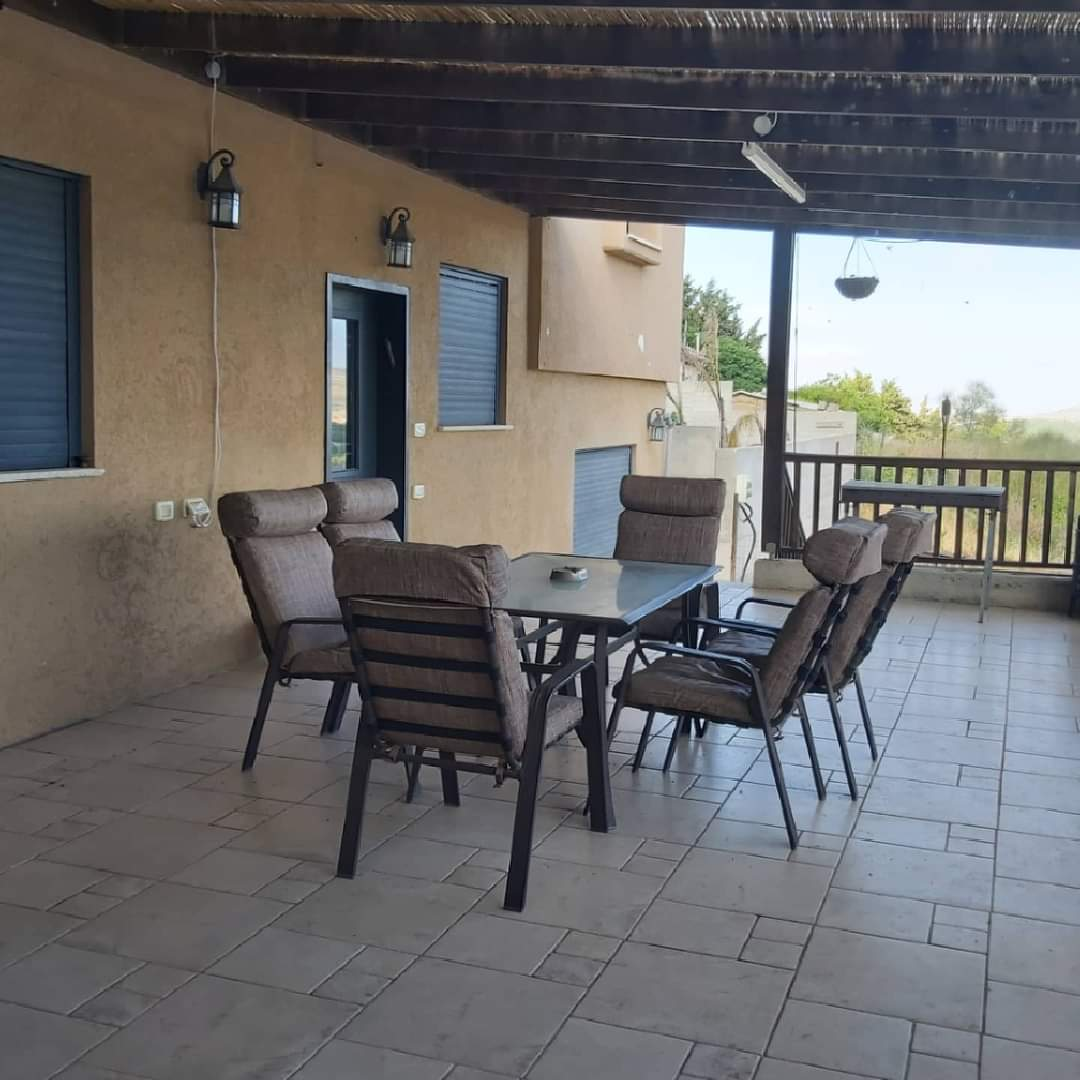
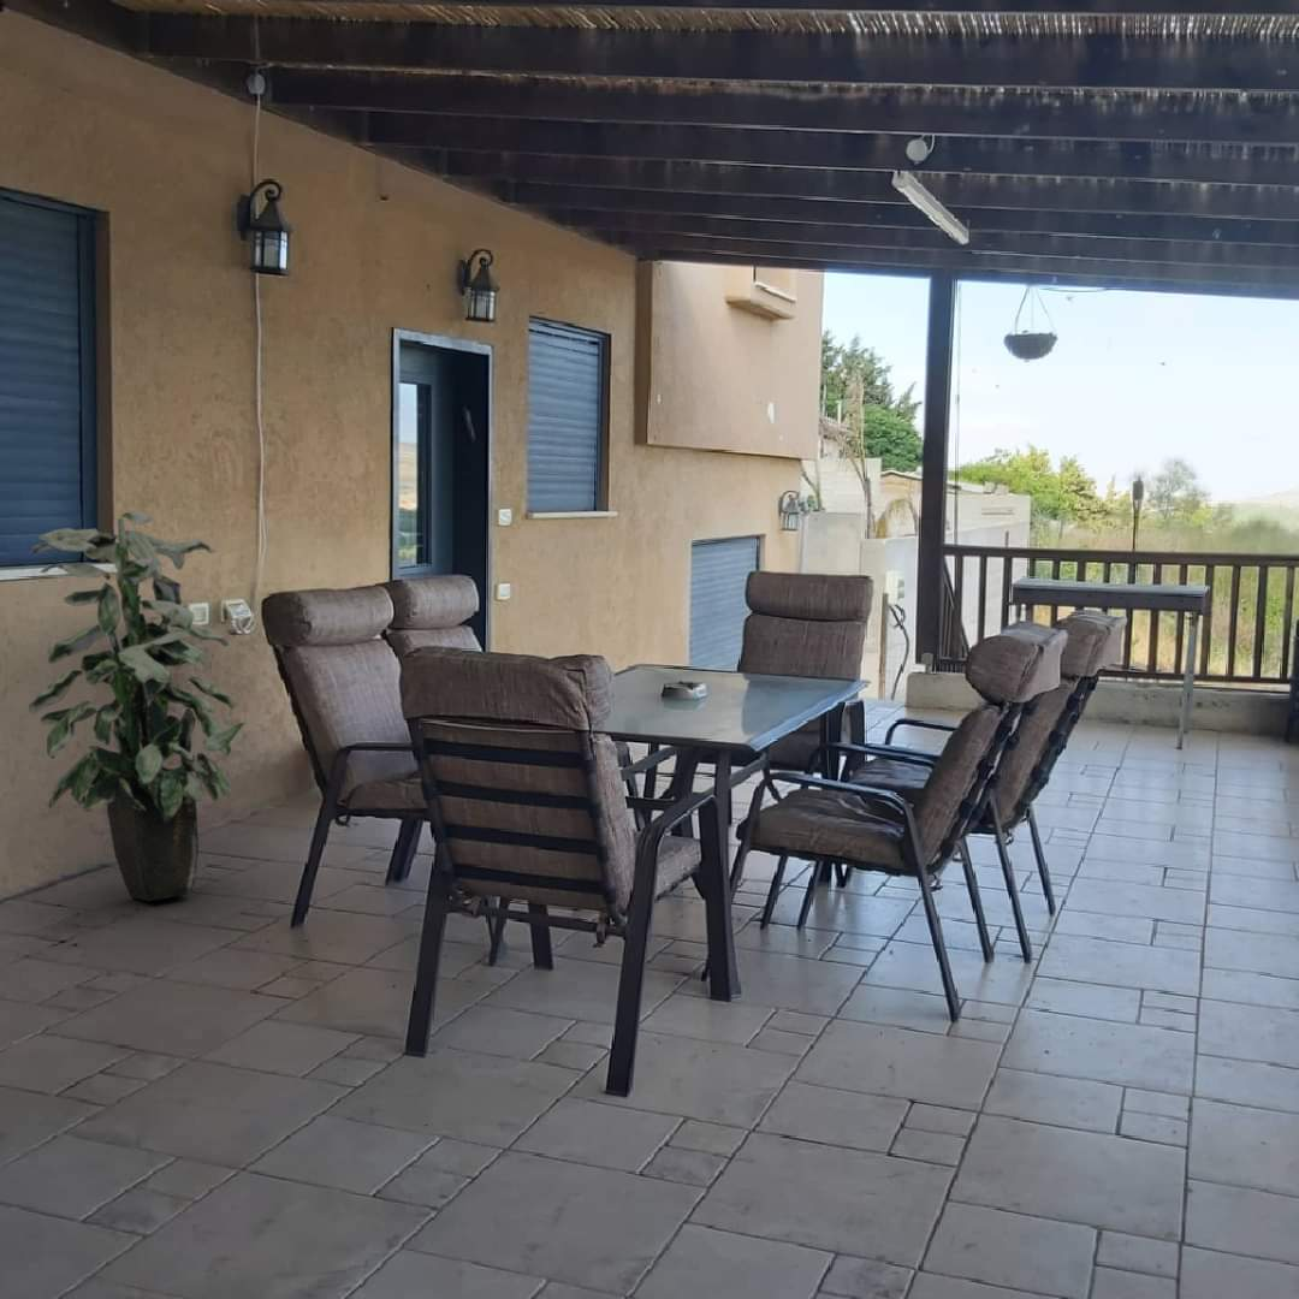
+ indoor plant [28,510,245,902]
